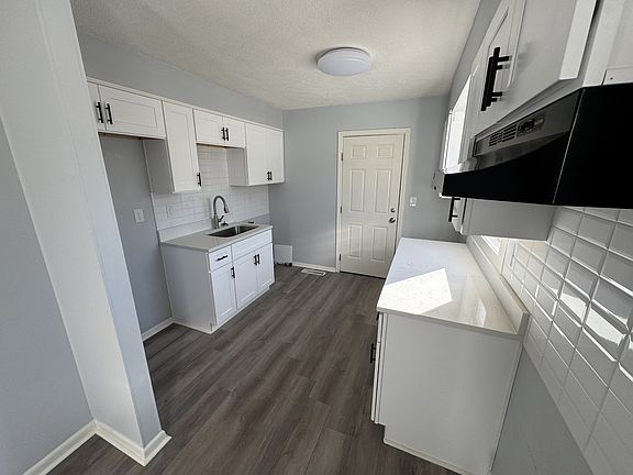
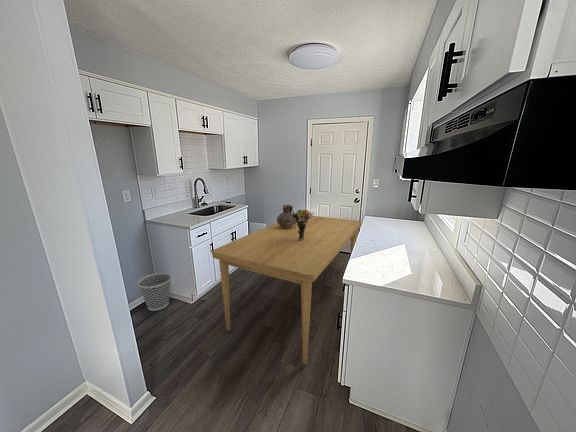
+ wastebasket [137,272,172,312]
+ dining table [211,215,363,365]
+ ceramic jug [276,204,296,229]
+ bouquet [287,208,315,241]
